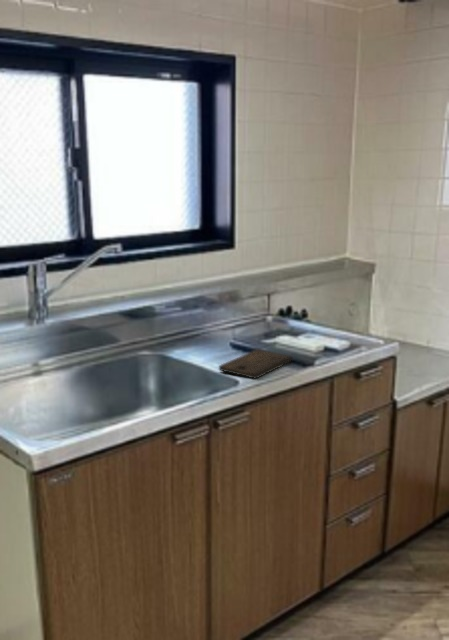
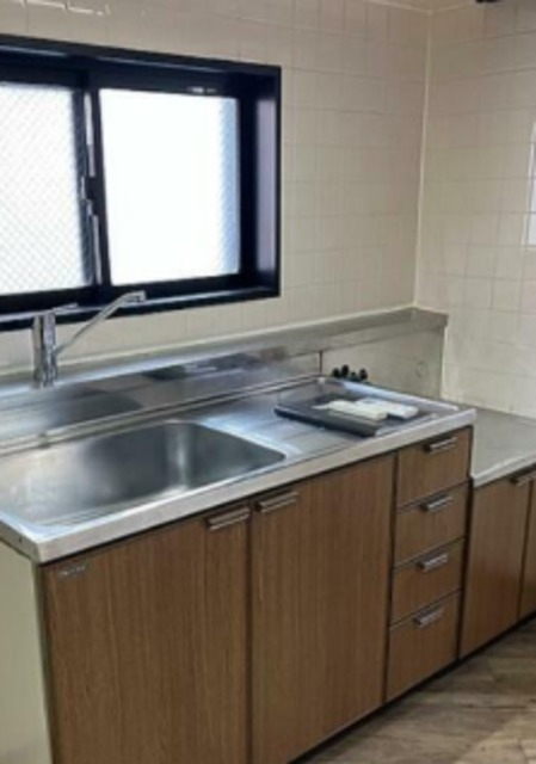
- cutting board [218,348,294,380]
